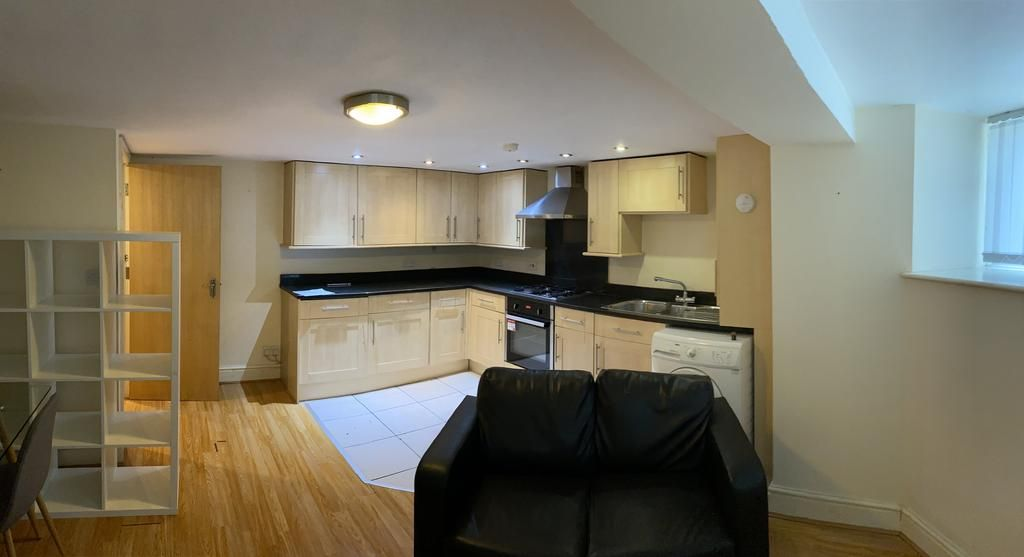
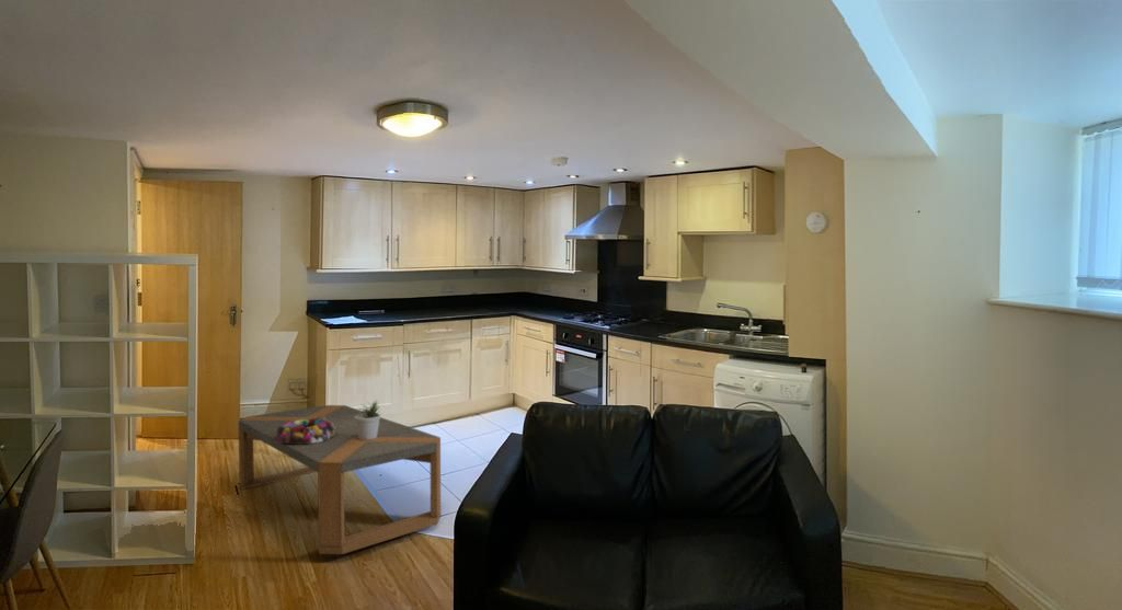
+ coffee table [238,404,442,555]
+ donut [277,416,336,444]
+ potted plant [355,399,382,440]
